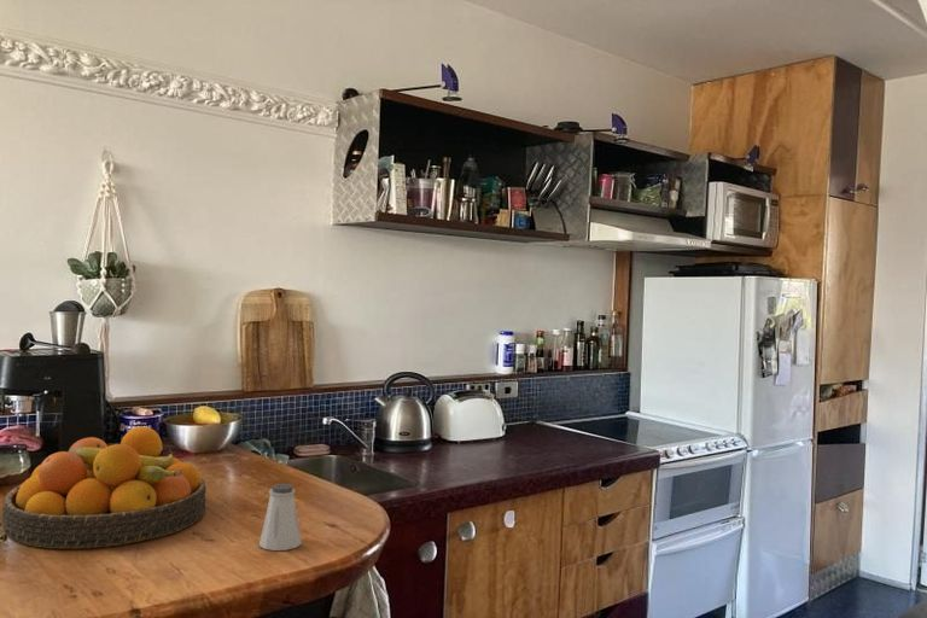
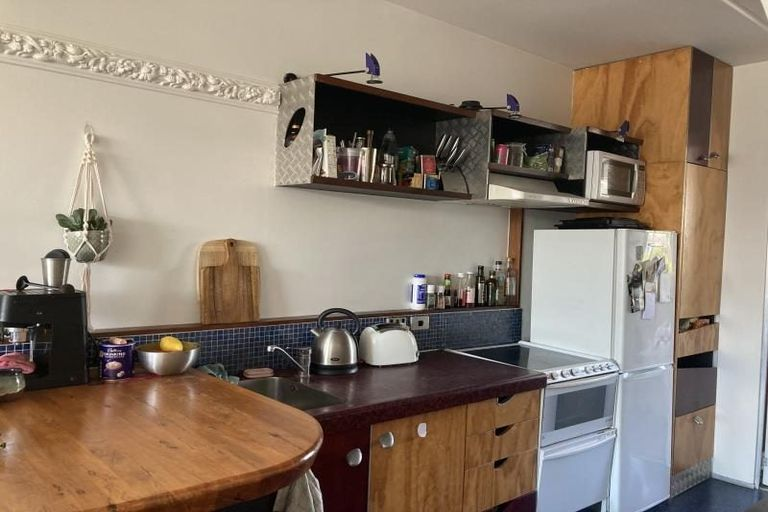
- saltshaker [258,483,303,552]
- fruit bowl [0,425,208,550]
